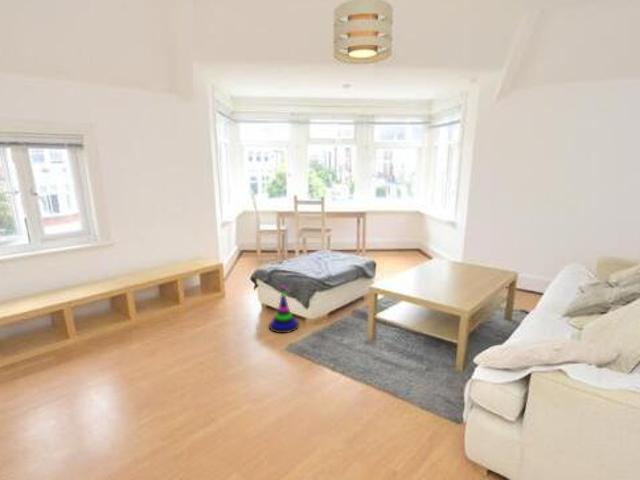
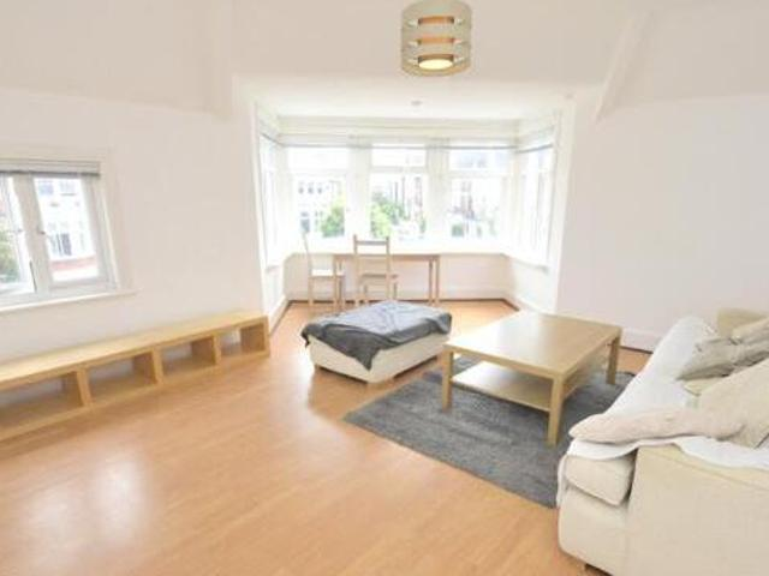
- stacking toy [268,284,300,334]
